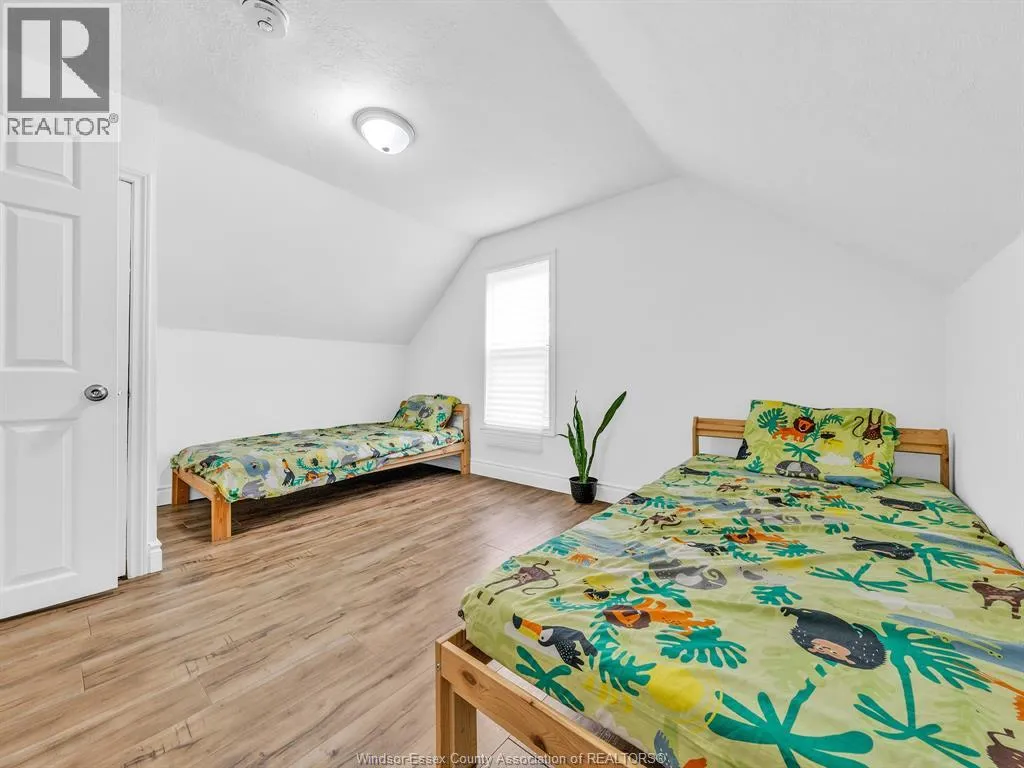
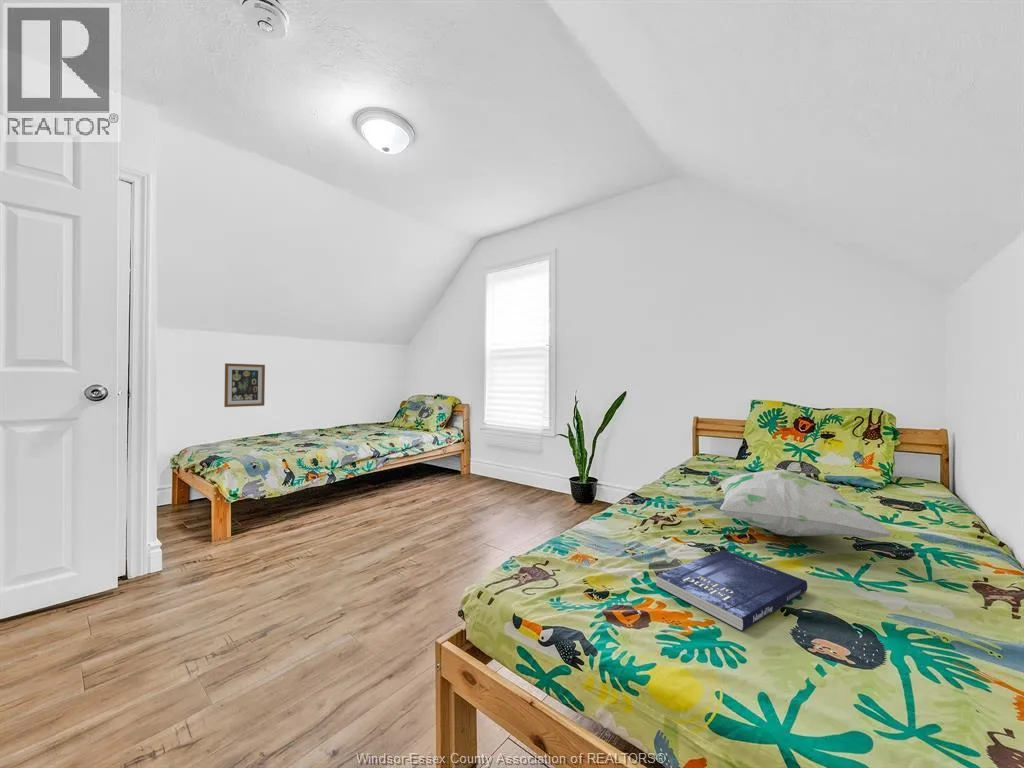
+ wall art [223,362,266,408]
+ decorative pillow [707,469,893,539]
+ book [656,549,808,632]
